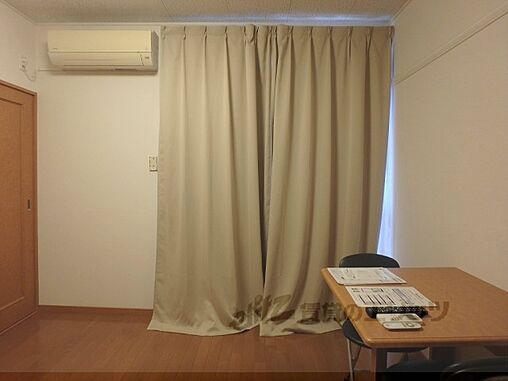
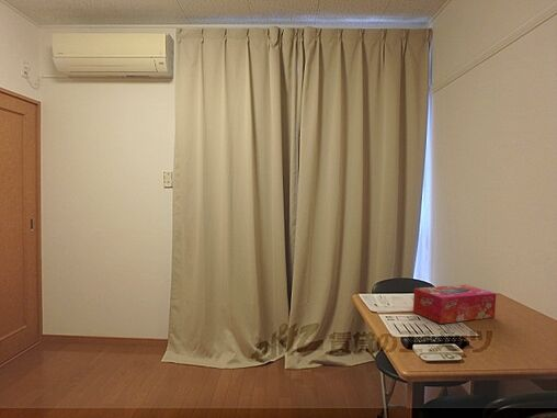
+ tissue box [412,283,497,325]
